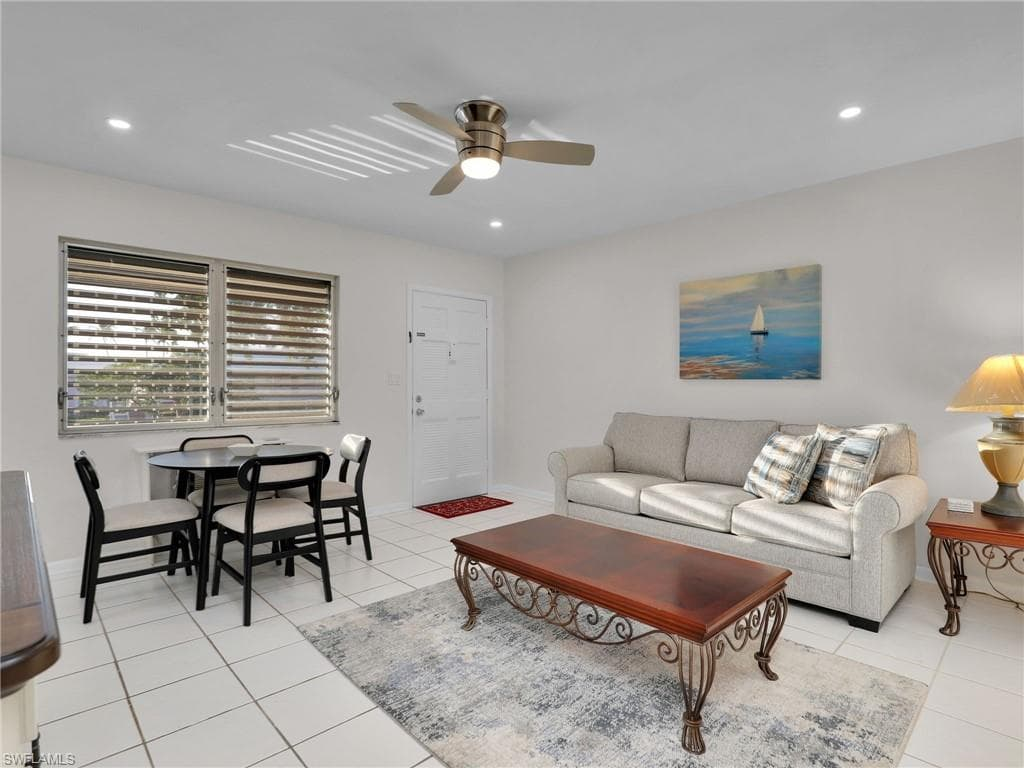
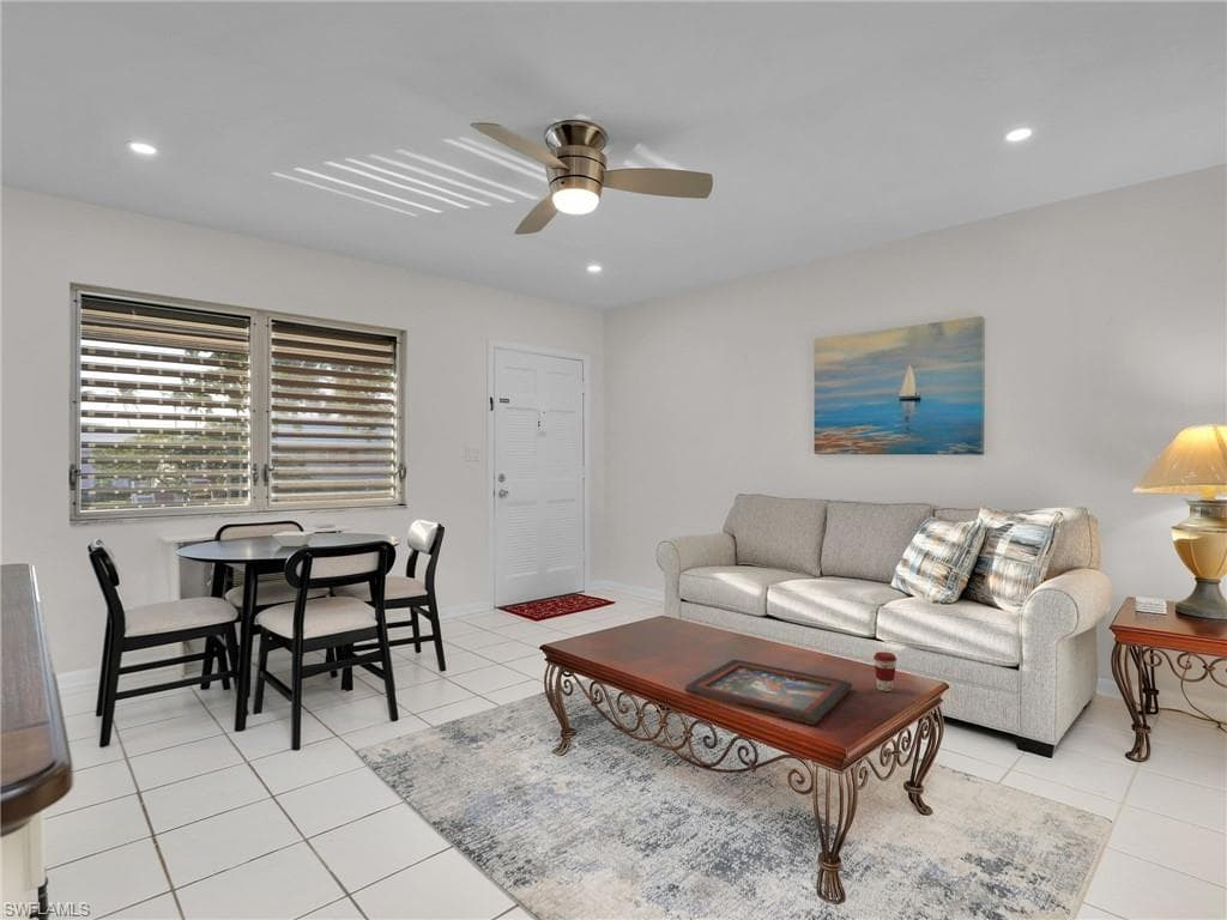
+ decorative tray [683,659,853,726]
+ coffee cup [872,650,897,692]
